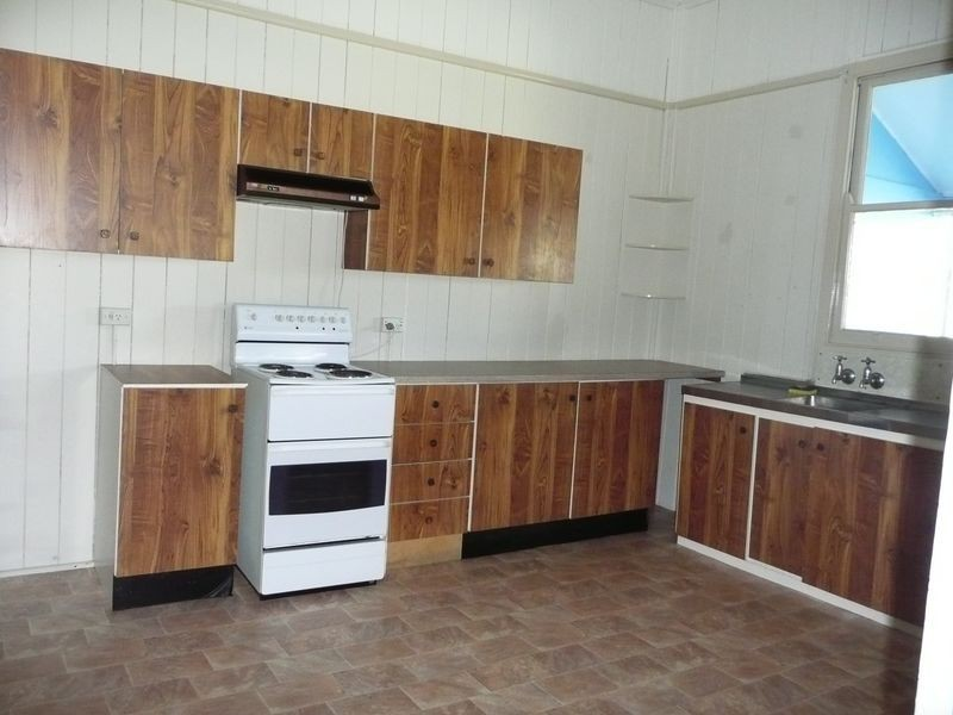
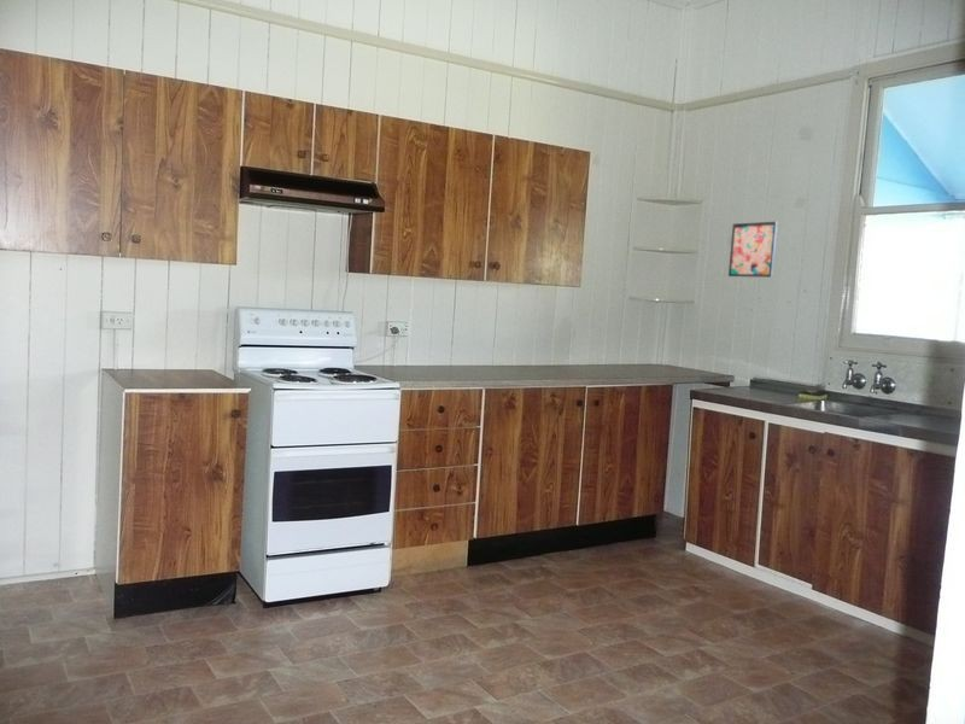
+ wall art [727,221,779,279]
